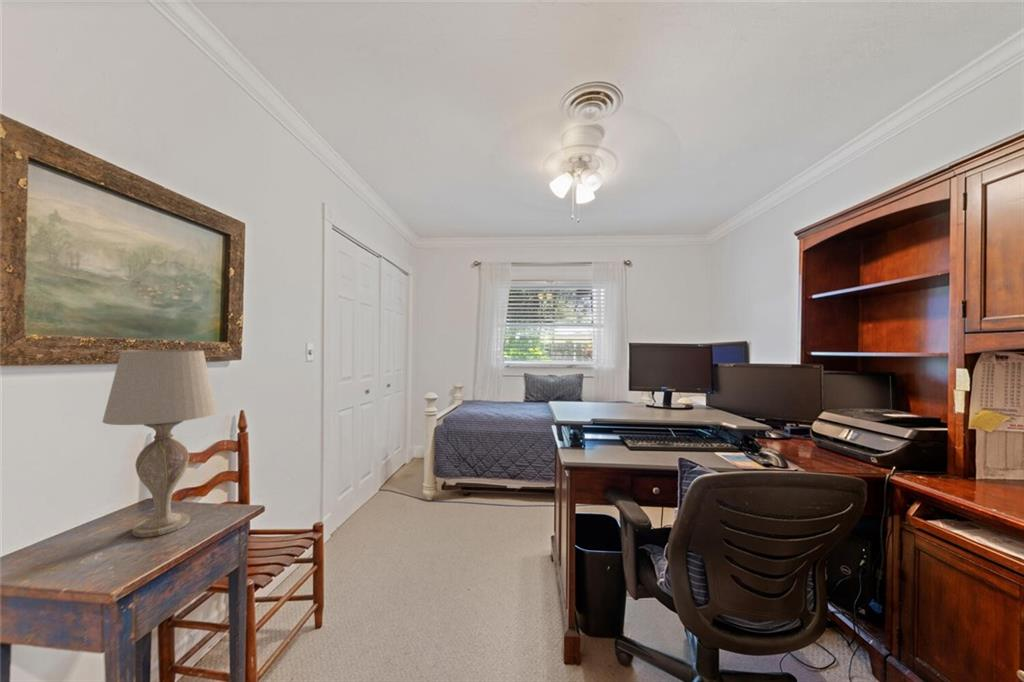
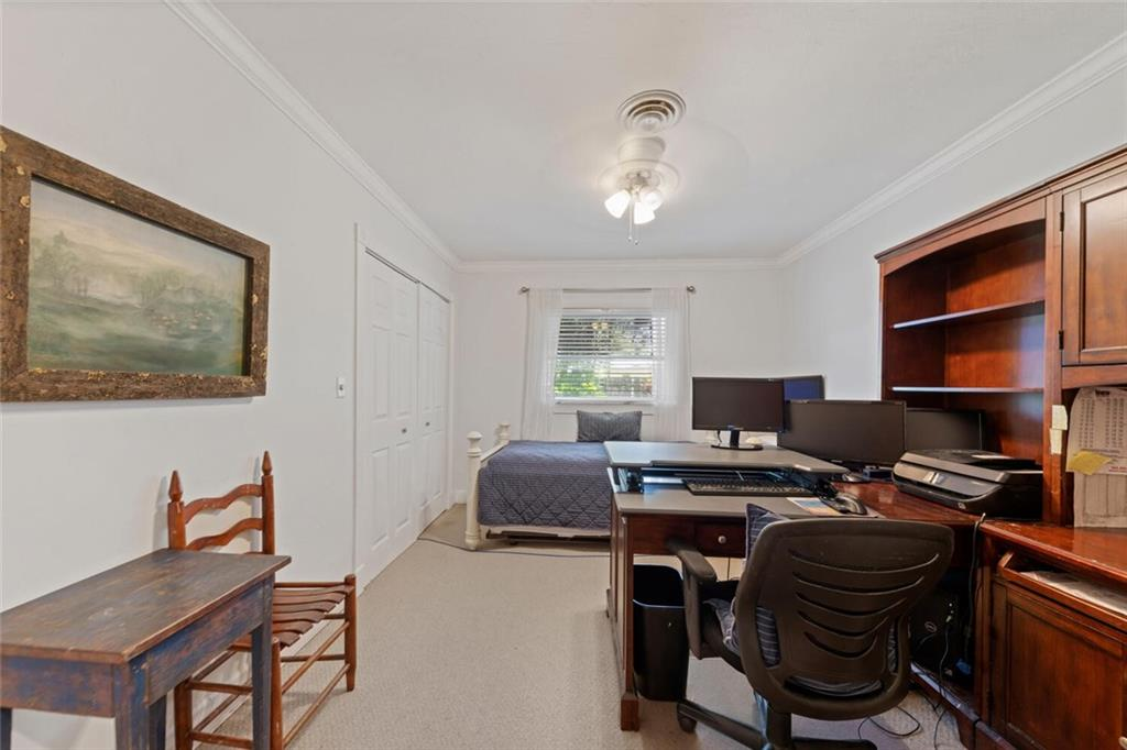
- table lamp [102,349,217,538]
